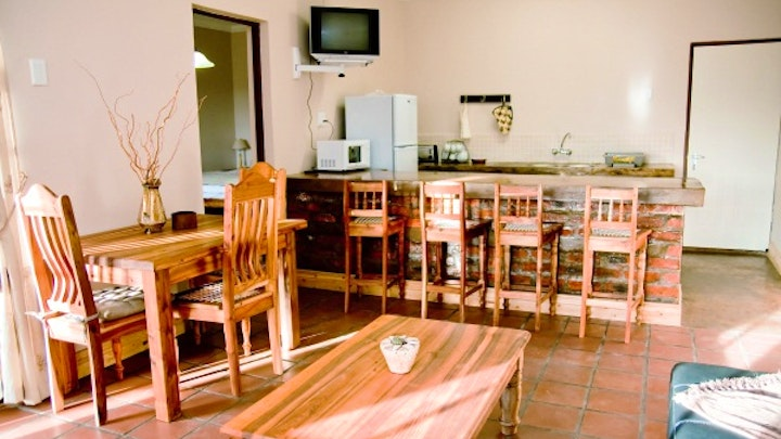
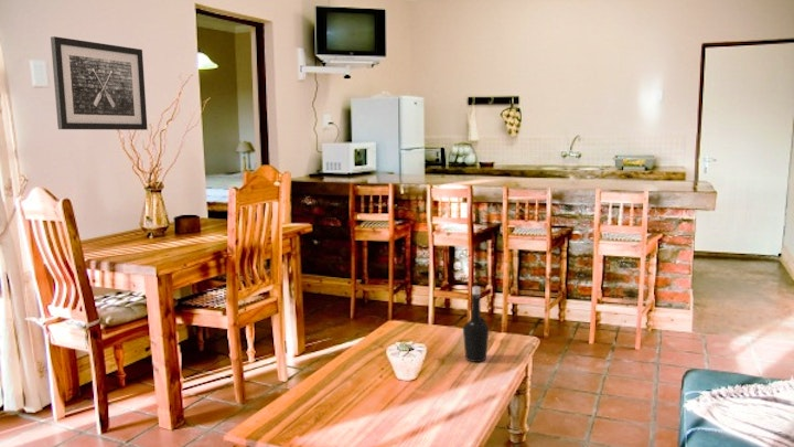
+ wall art [50,35,149,131]
+ bottle [462,285,490,363]
